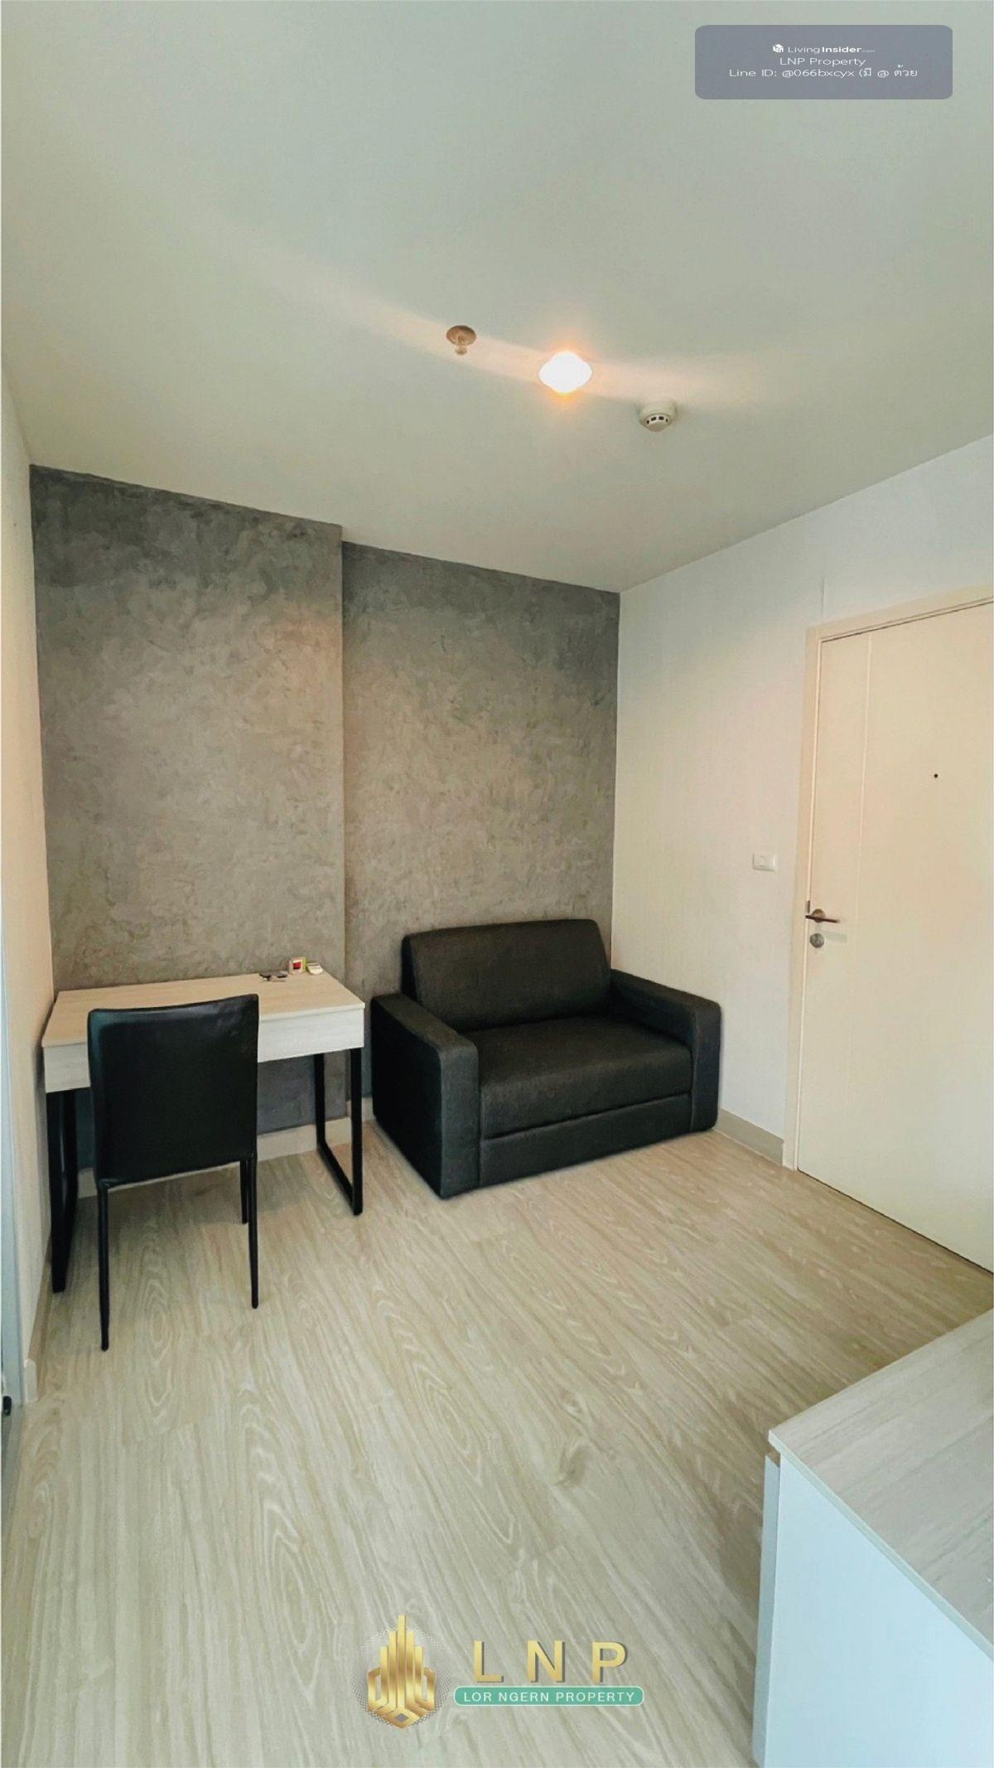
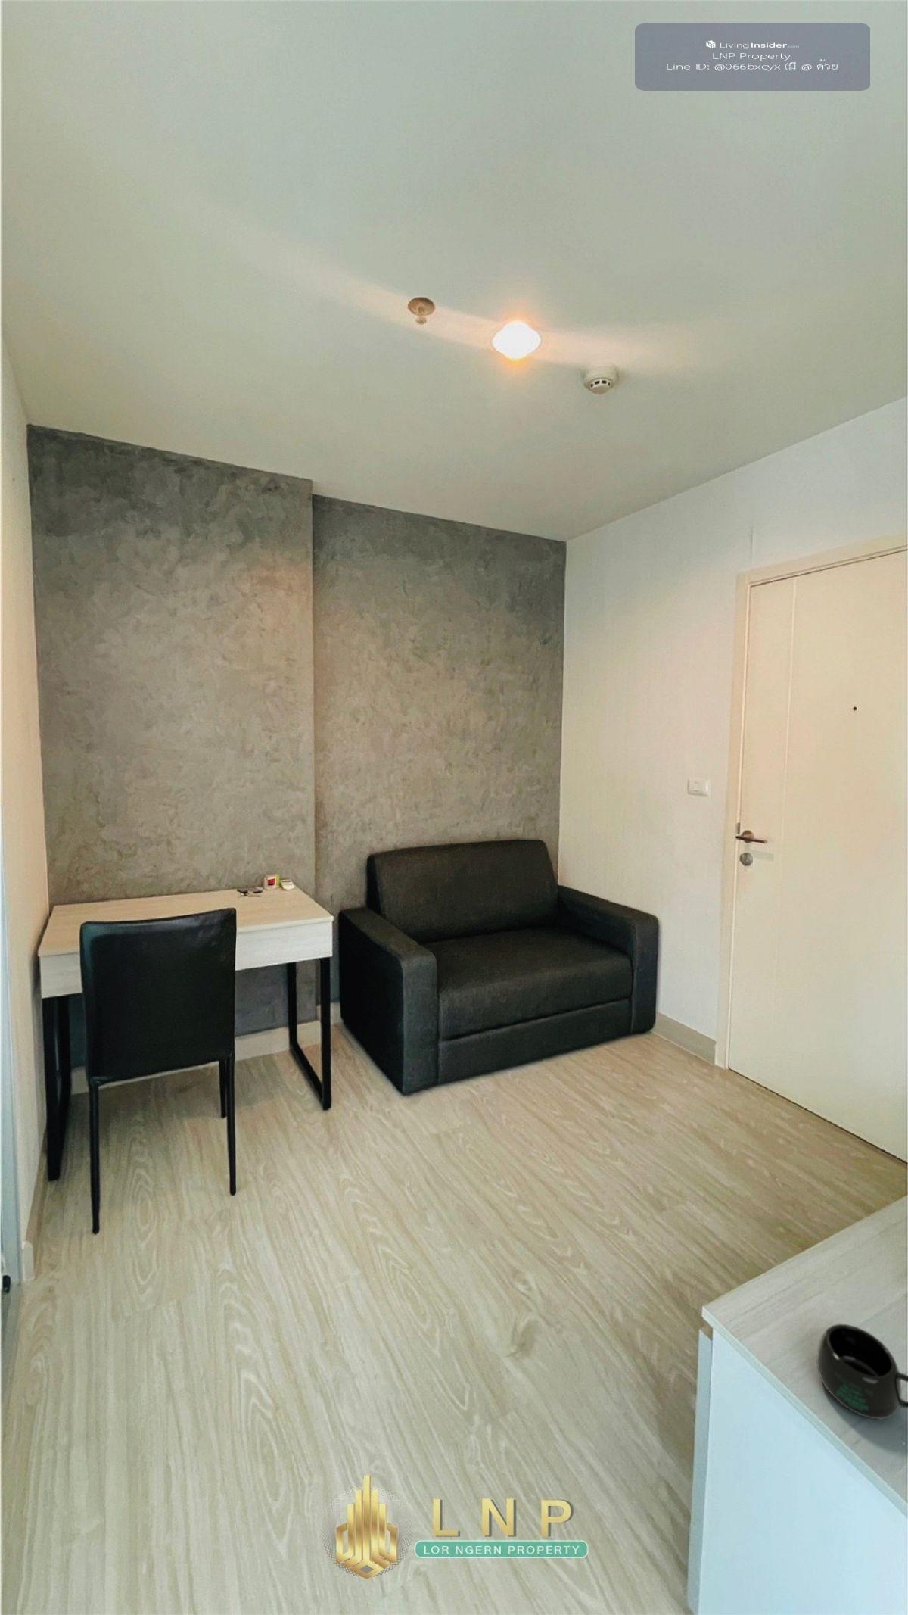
+ mug [816,1323,908,1421]
